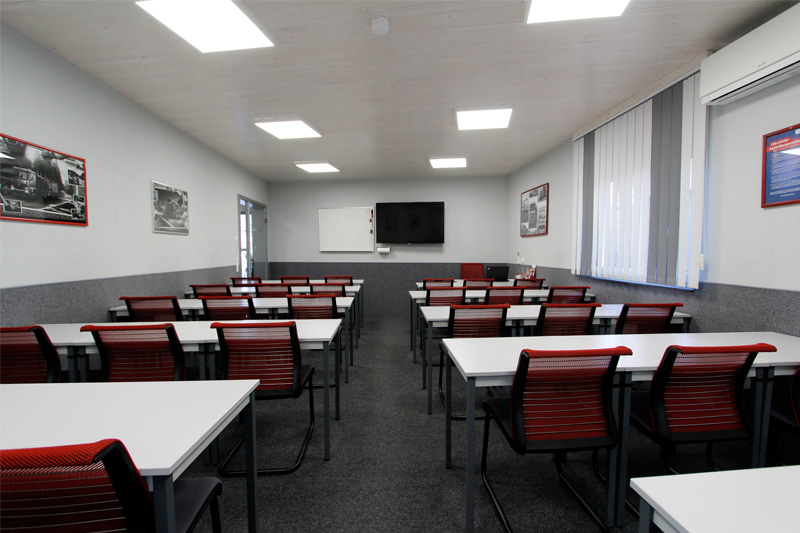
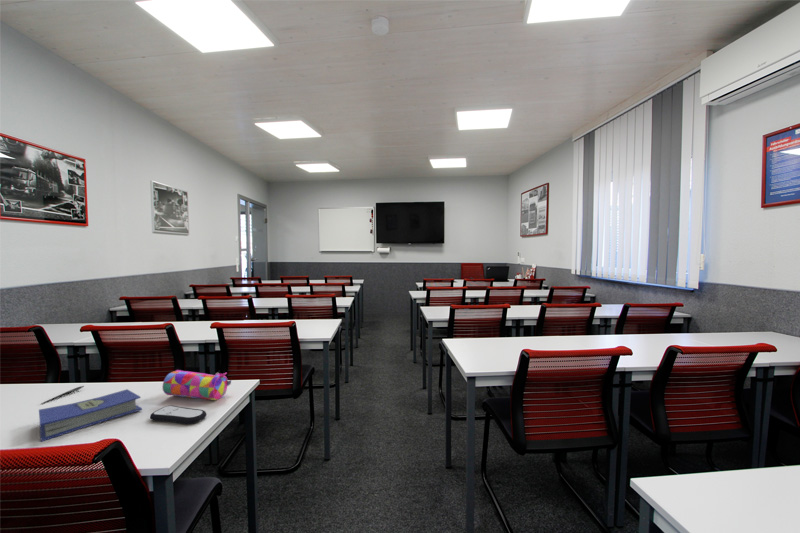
+ pen [40,385,85,405]
+ pencil case [161,369,232,401]
+ hardcover book [38,388,143,443]
+ remote control [149,405,207,425]
